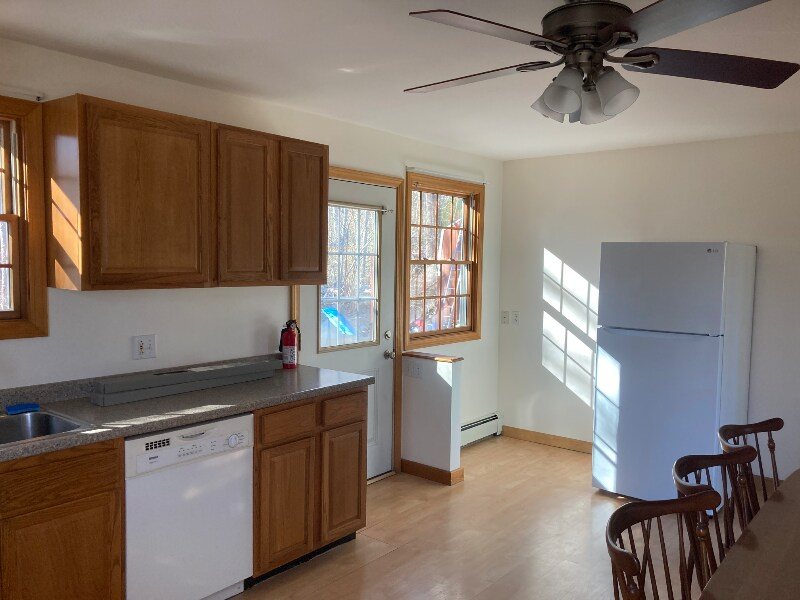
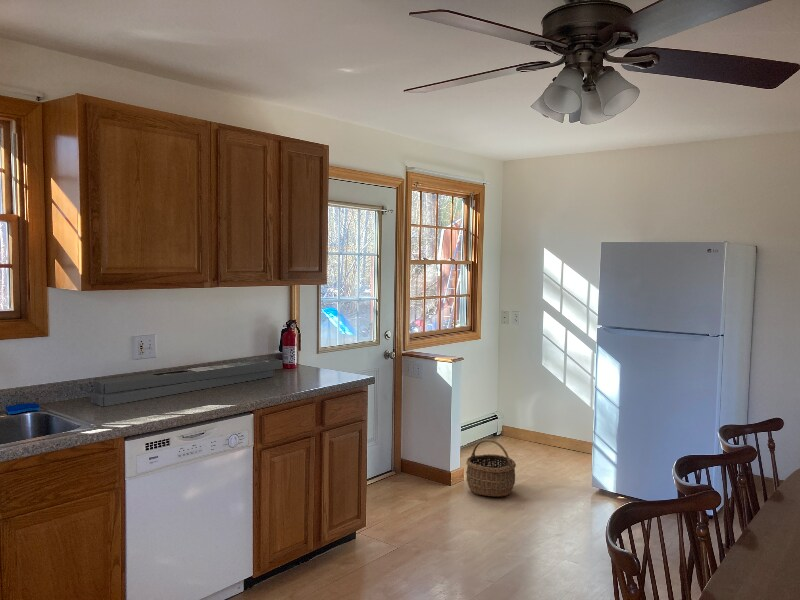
+ wicker basket [465,438,517,497]
